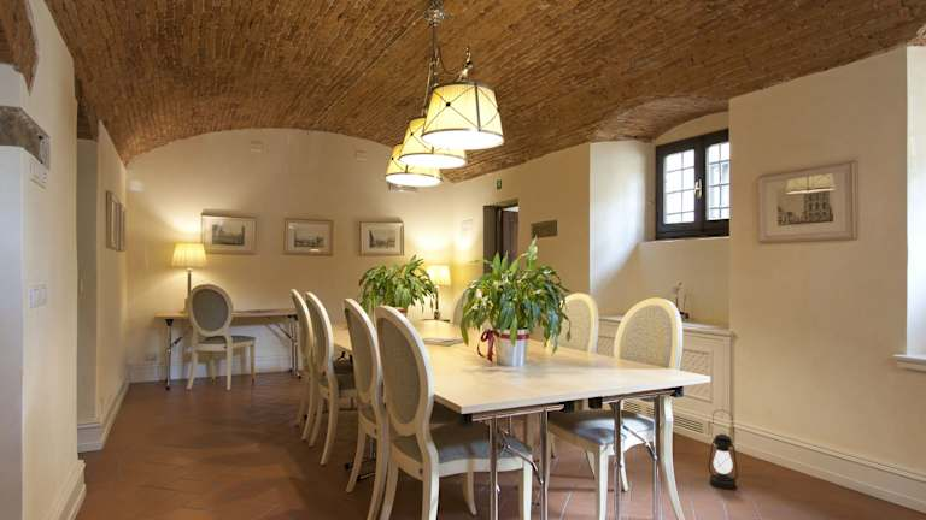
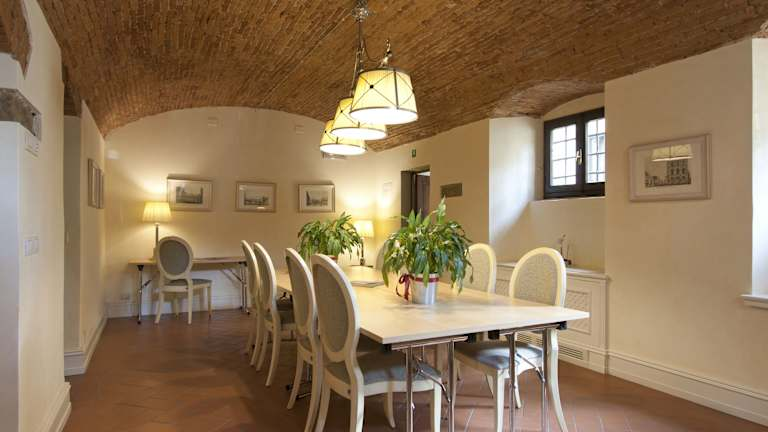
- lantern [707,408,739,490]
